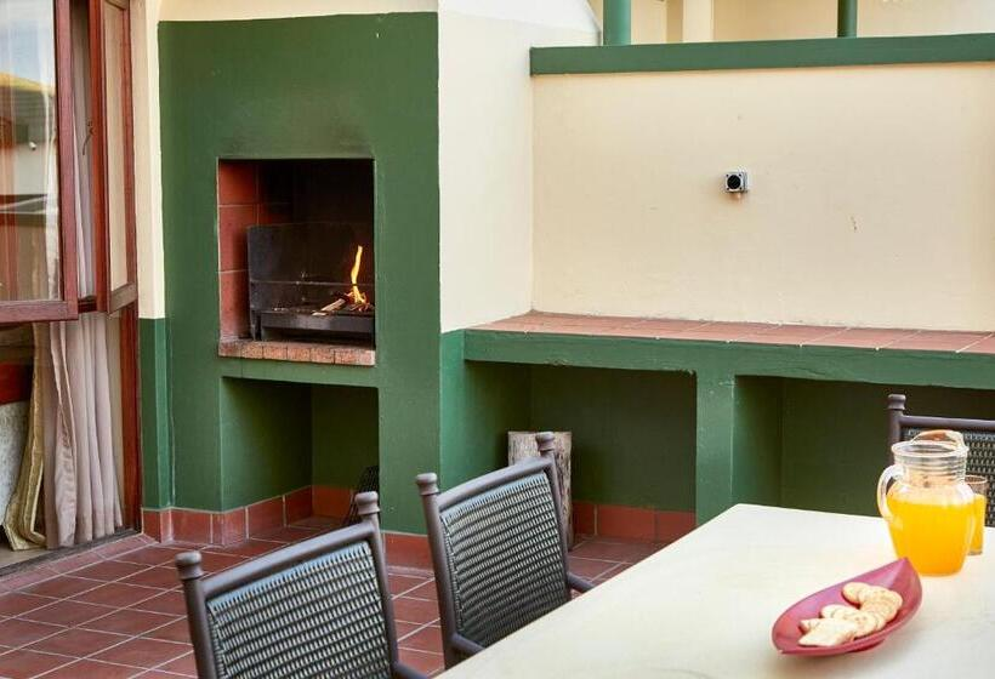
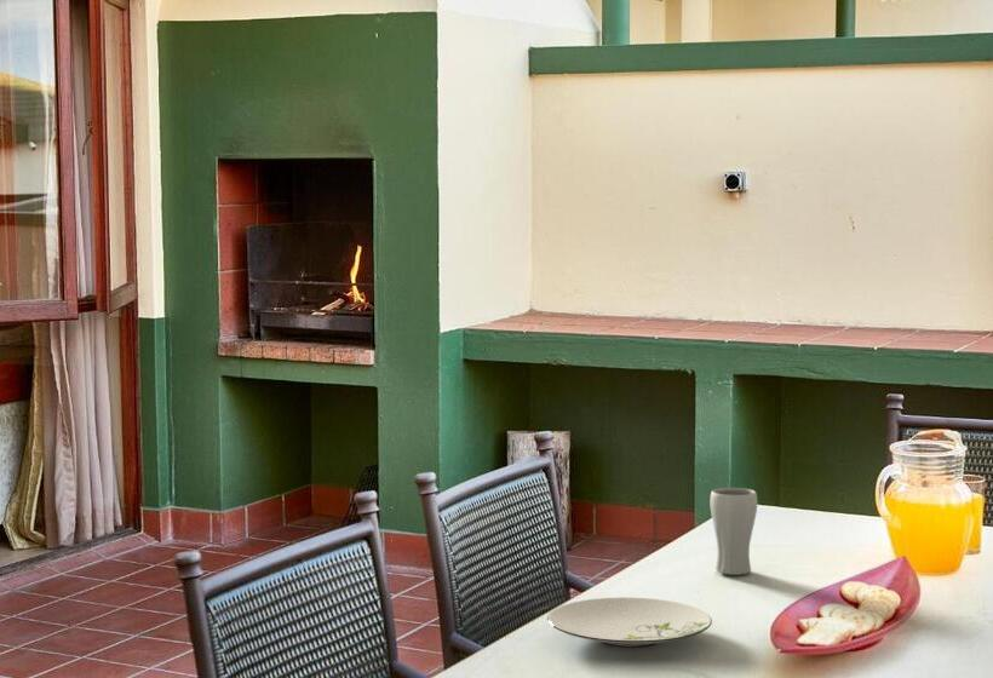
+ plate [546,596,713,649]
+ drinking glass [708,487,758,576]
